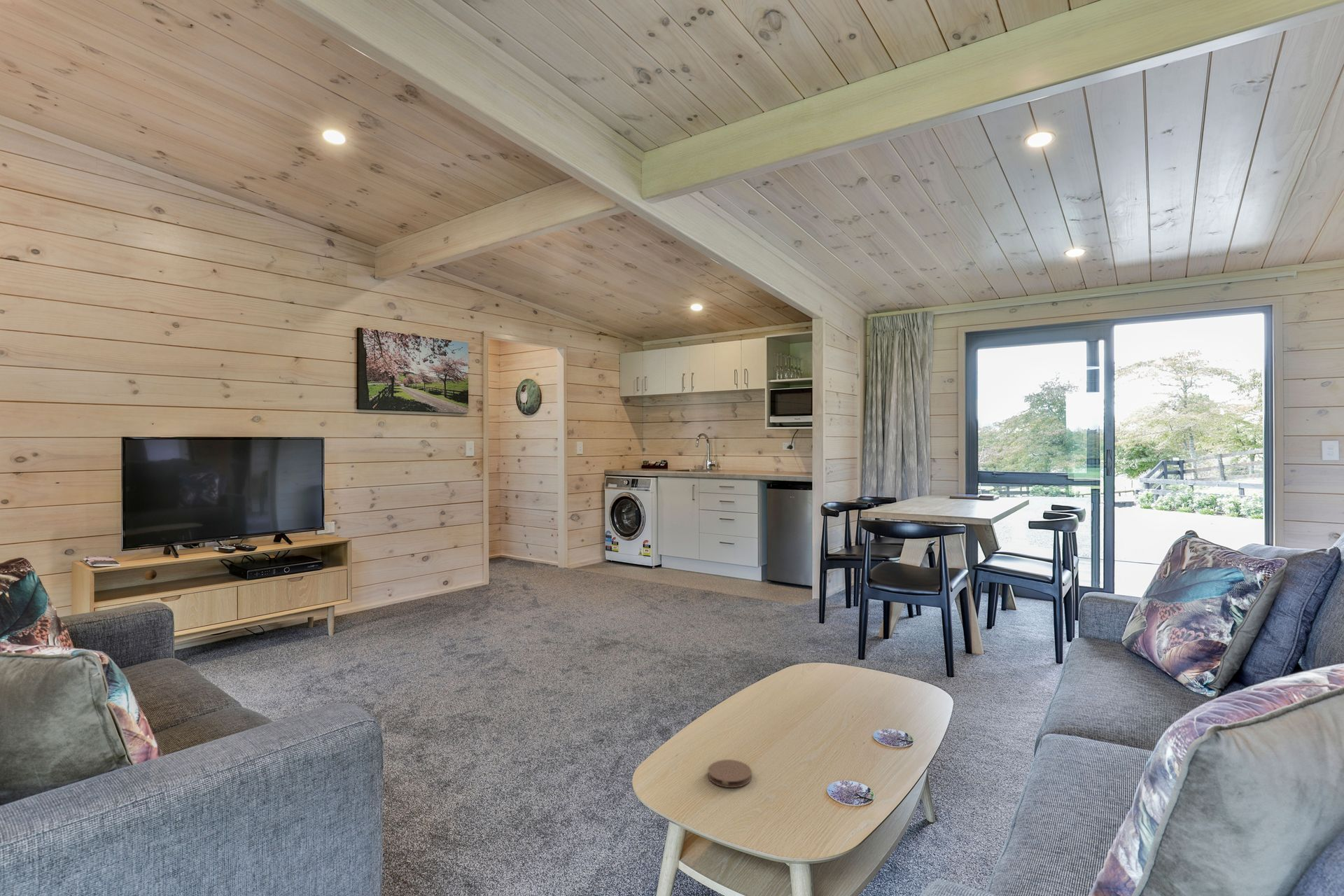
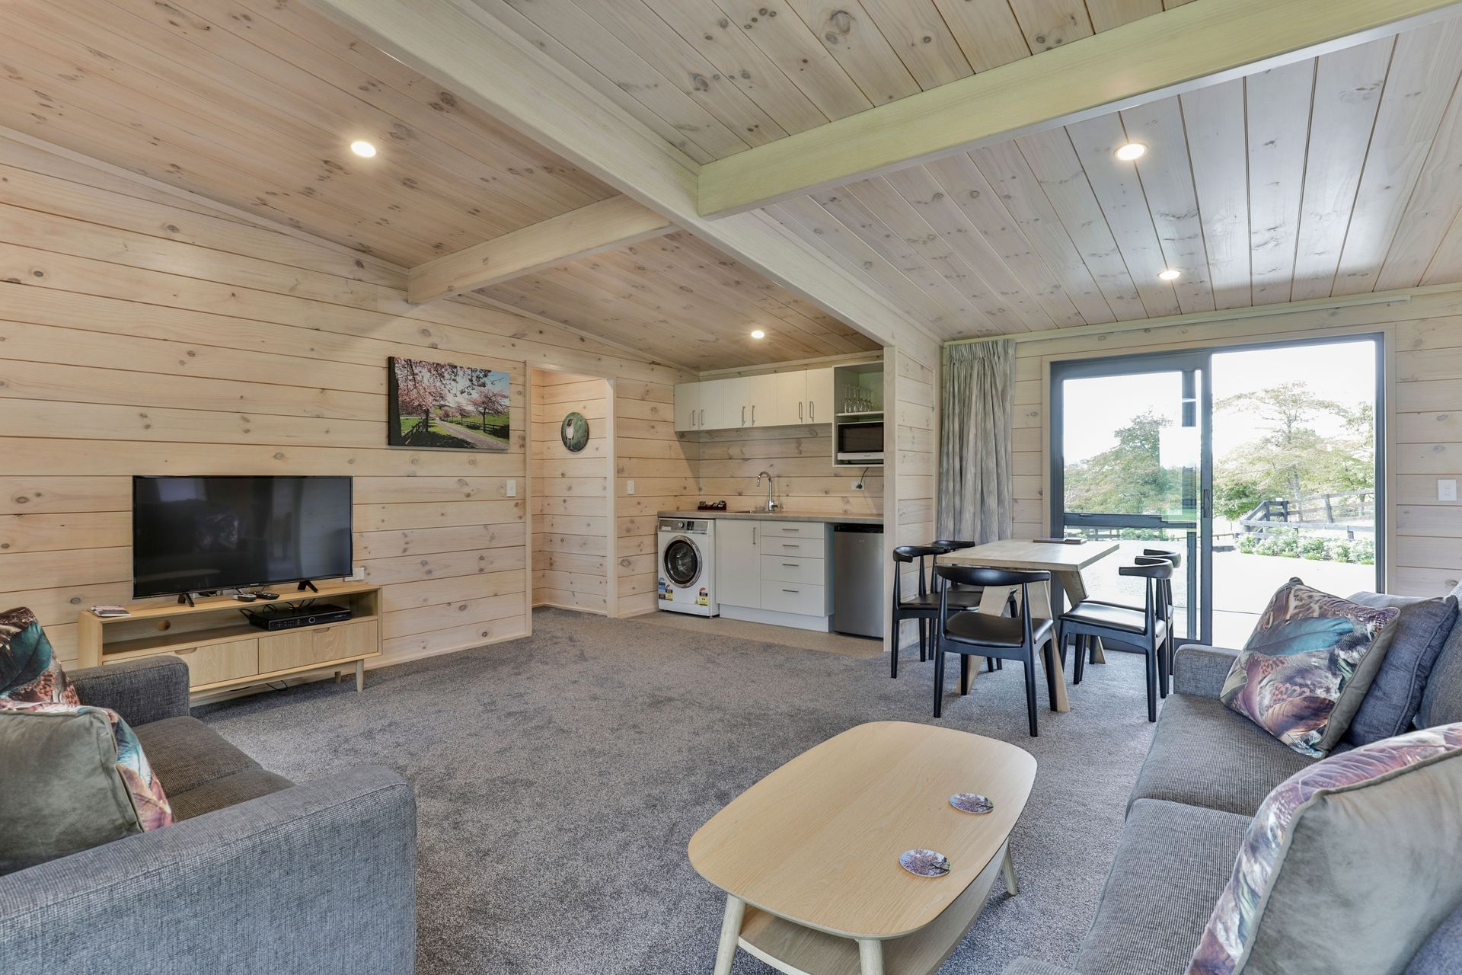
- coaster [708,759,752,788]
